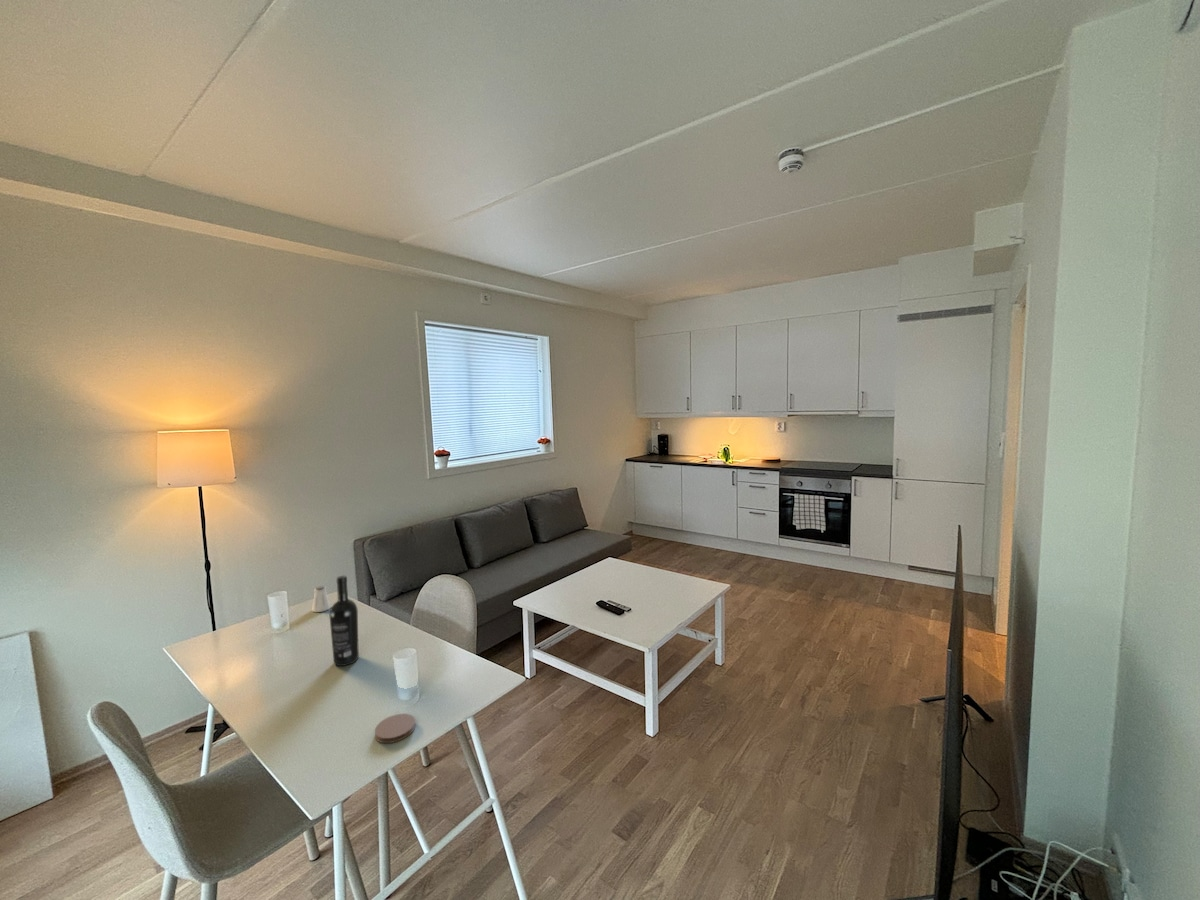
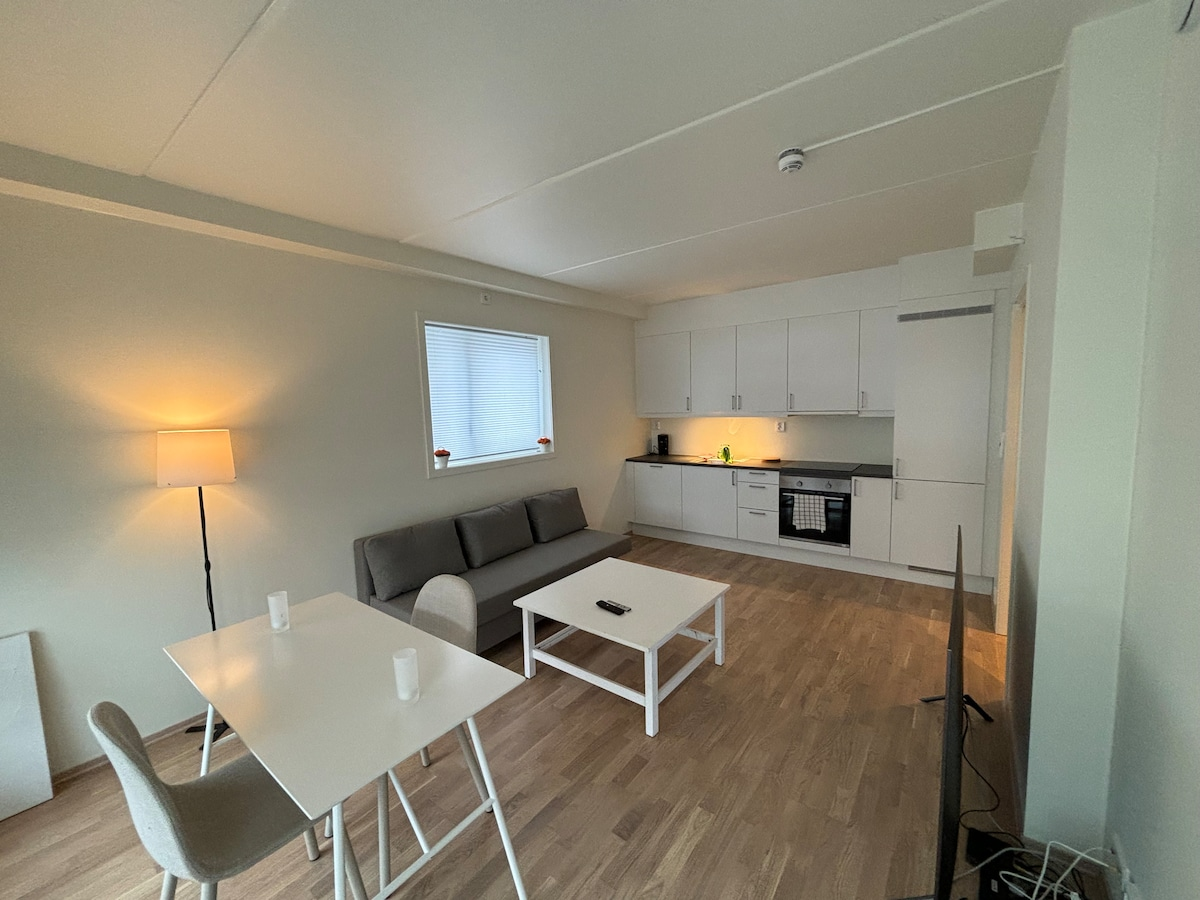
- coaster [374,713,416,744]
- wine bottle [329,575,360,667]
- saltshaker [311,585,332,613]
